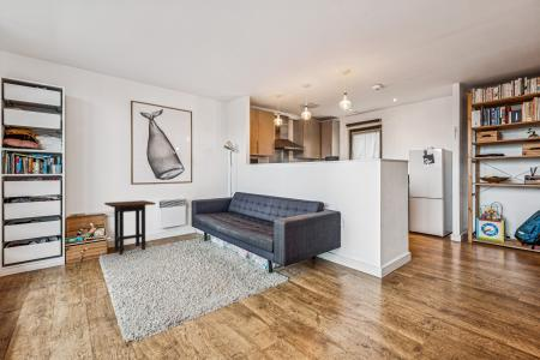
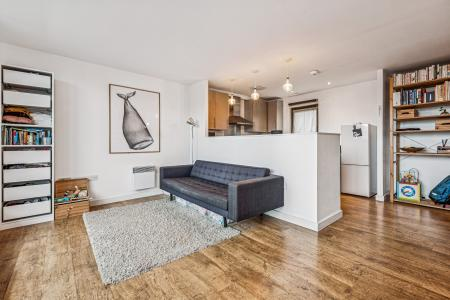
- side table [103,199,156,256]
